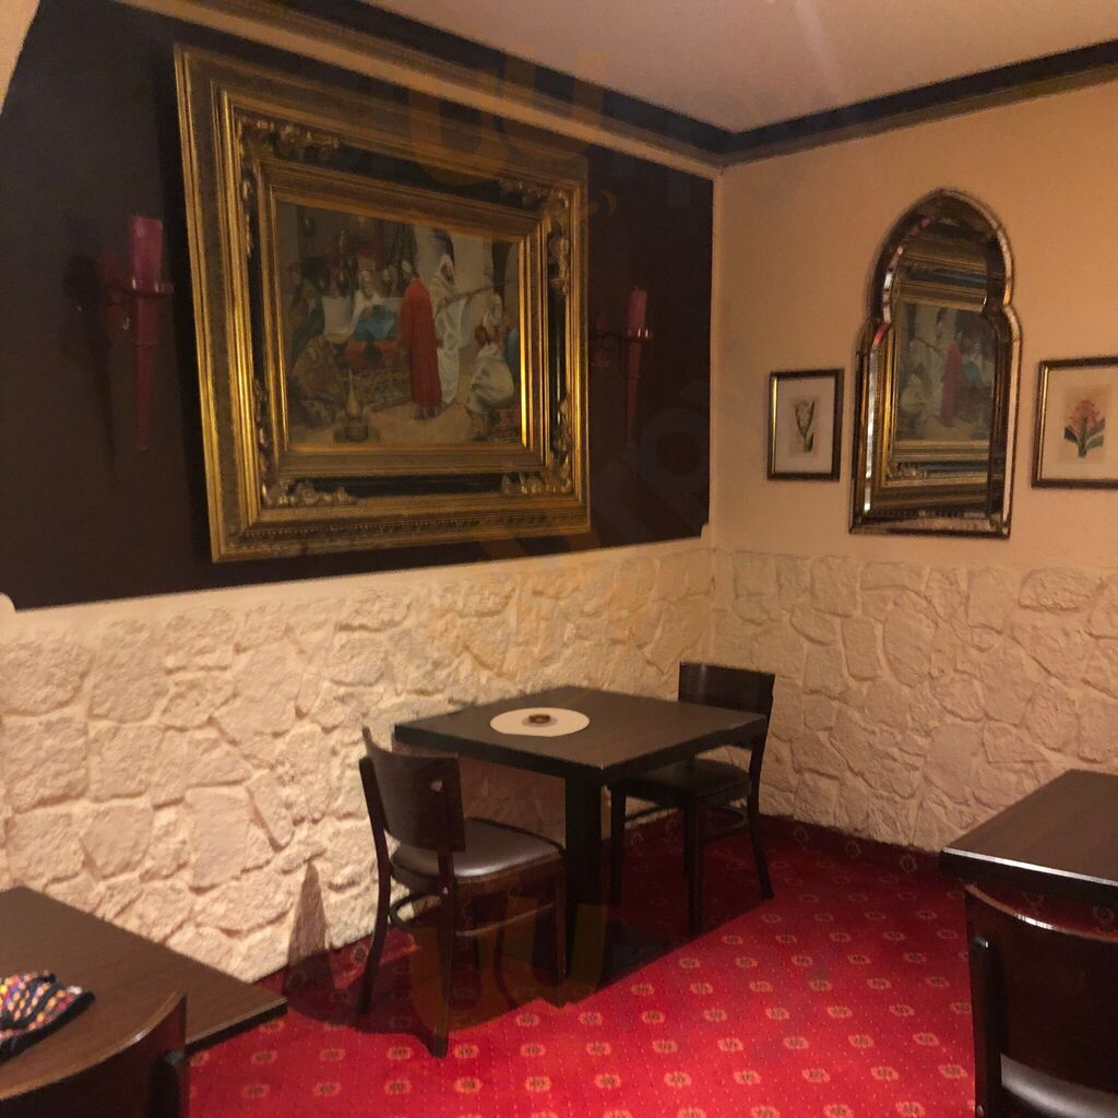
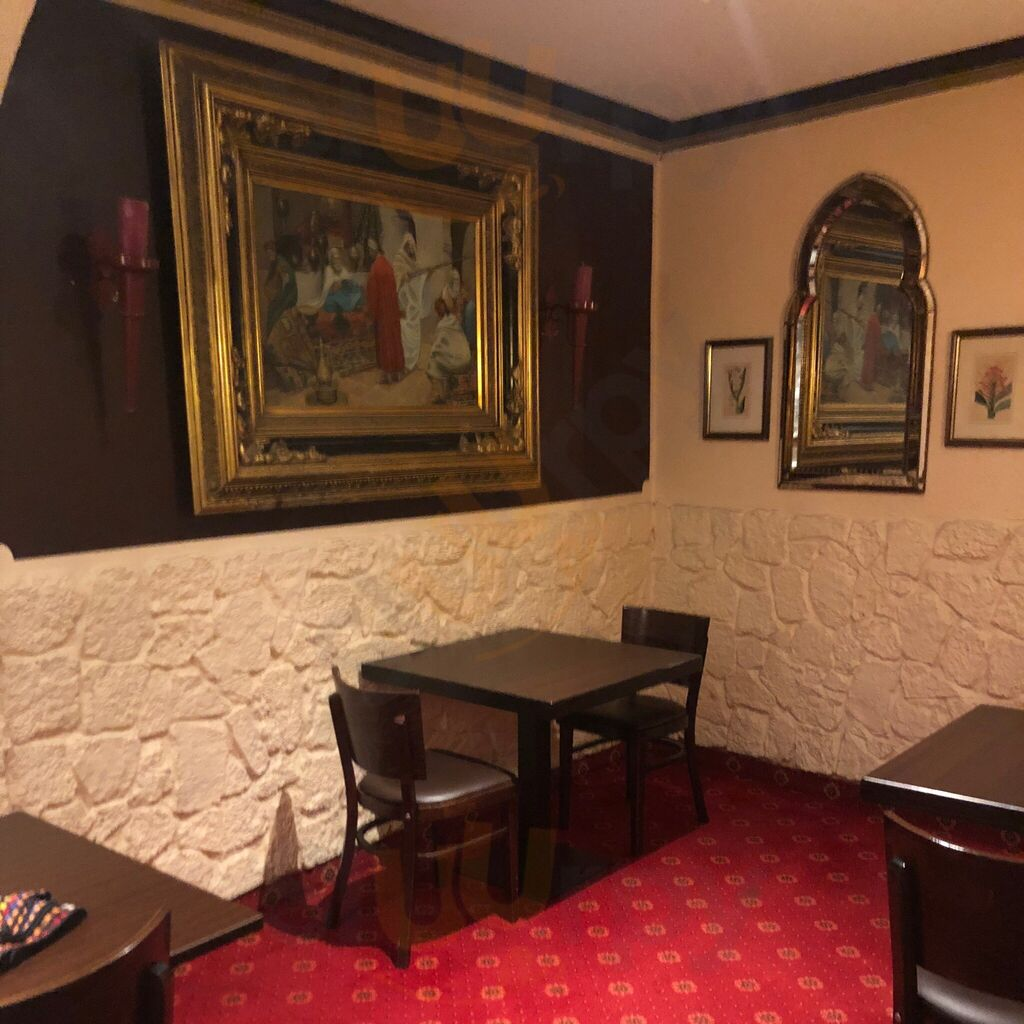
- plate [489,706,591,737]
